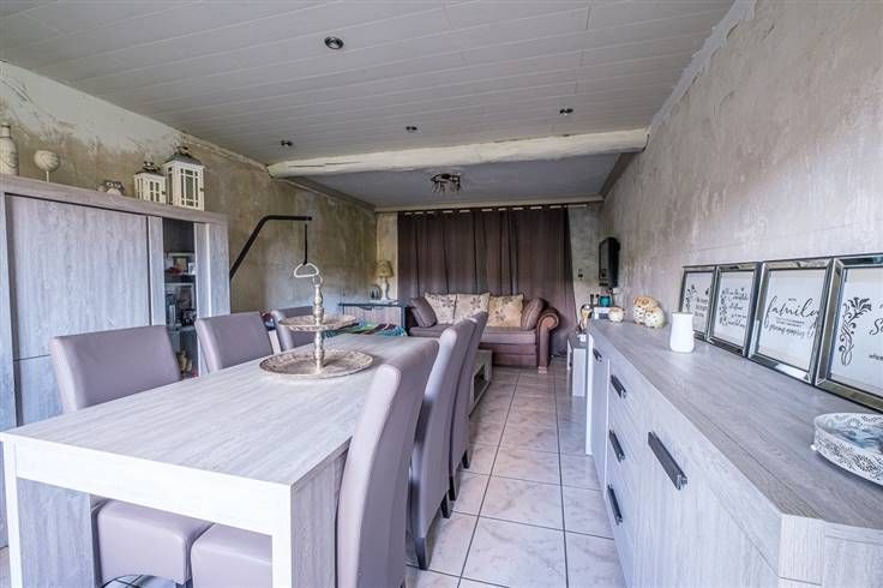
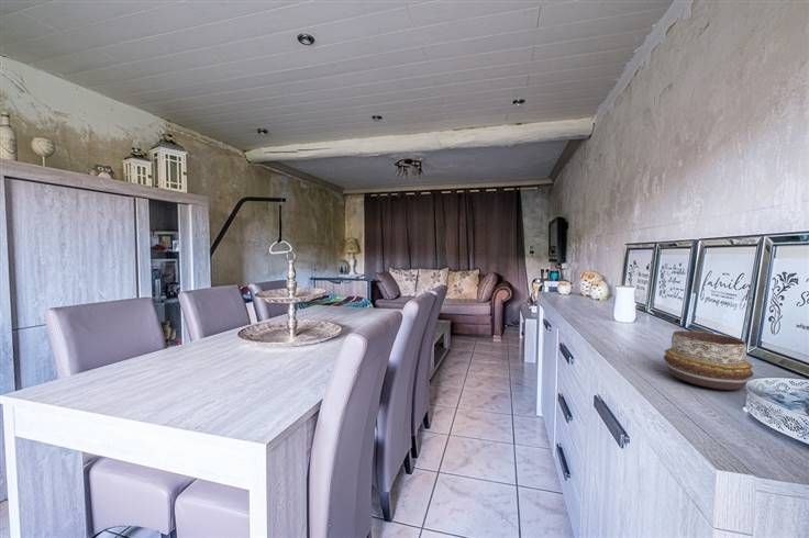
+ decorative bowl [663,329,754,391]
